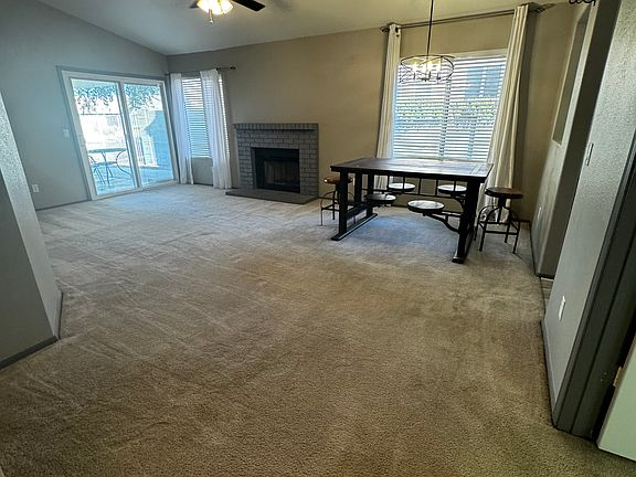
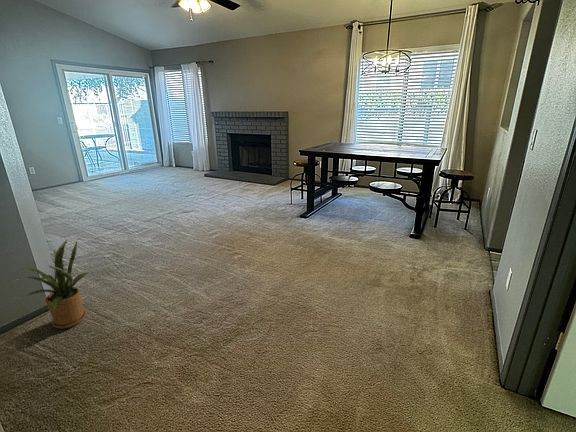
+ house plant [13,239,89,330]
